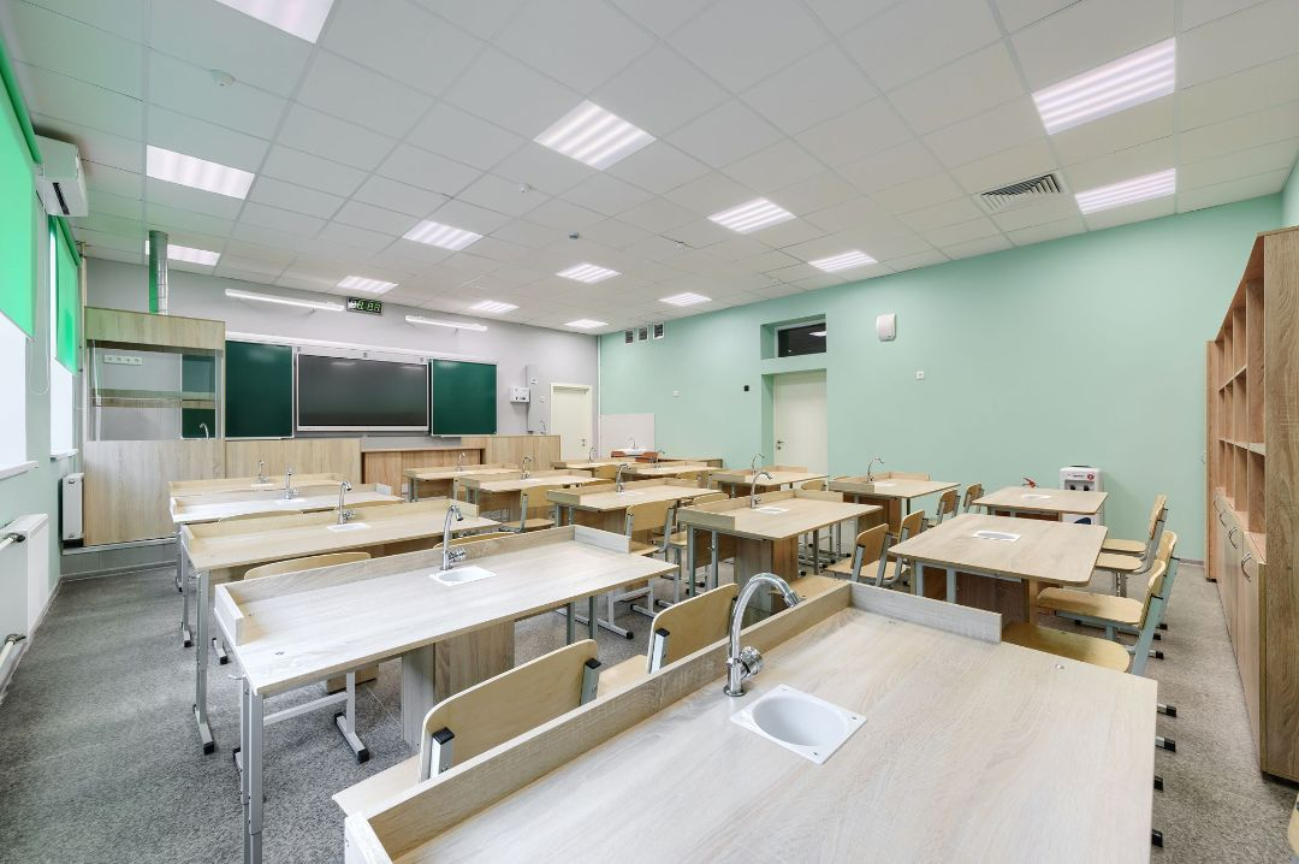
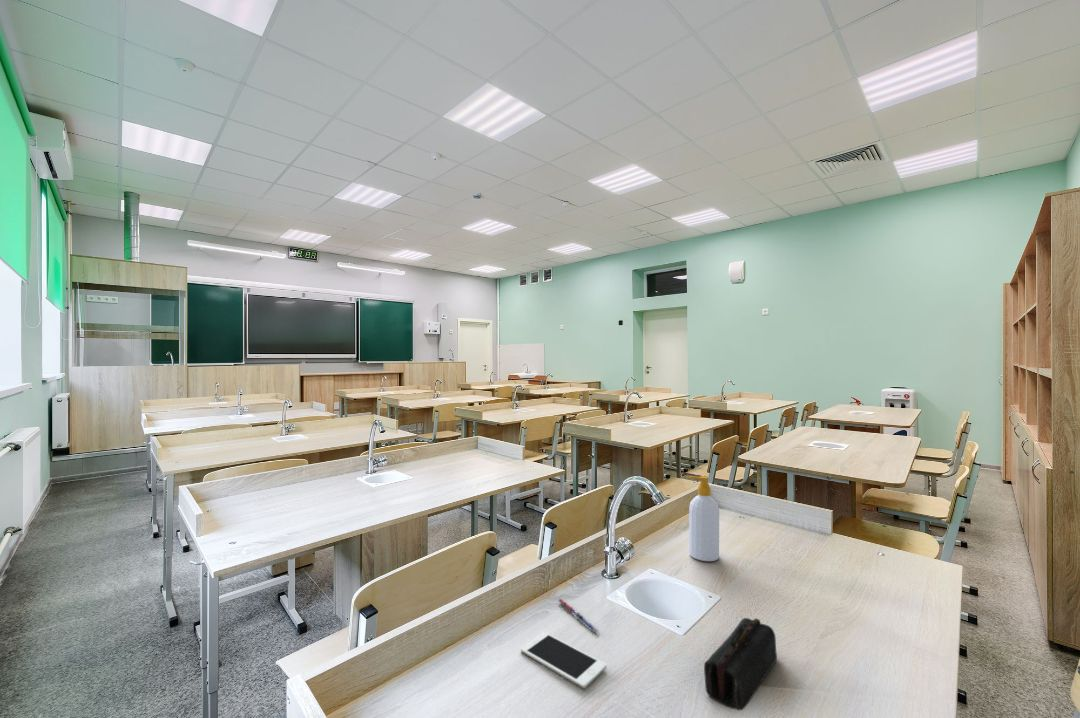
+ pen [557,598,600,634]
+ soap bottle [686,475,720,562]
+ cell phone [520,631,607,689]
+ pencil case [703,617,778,711]
